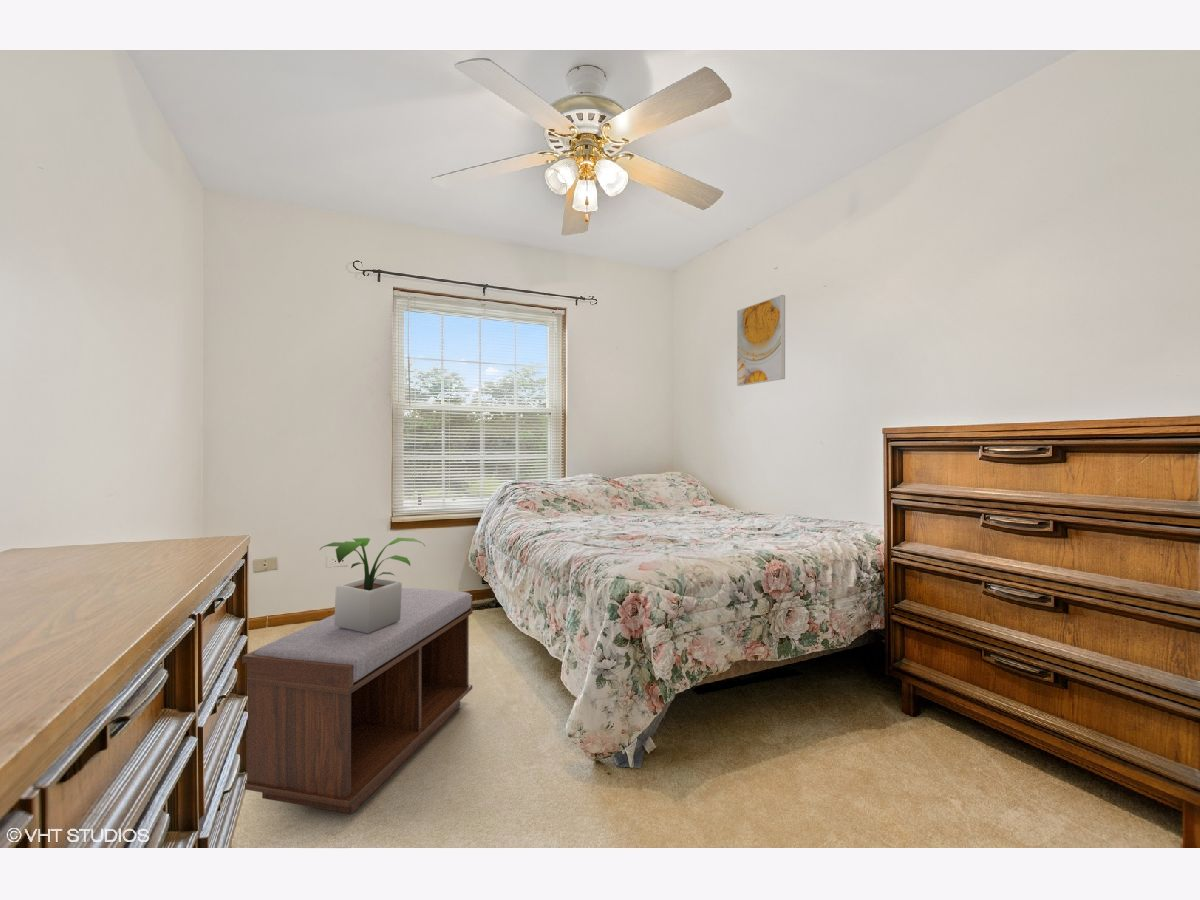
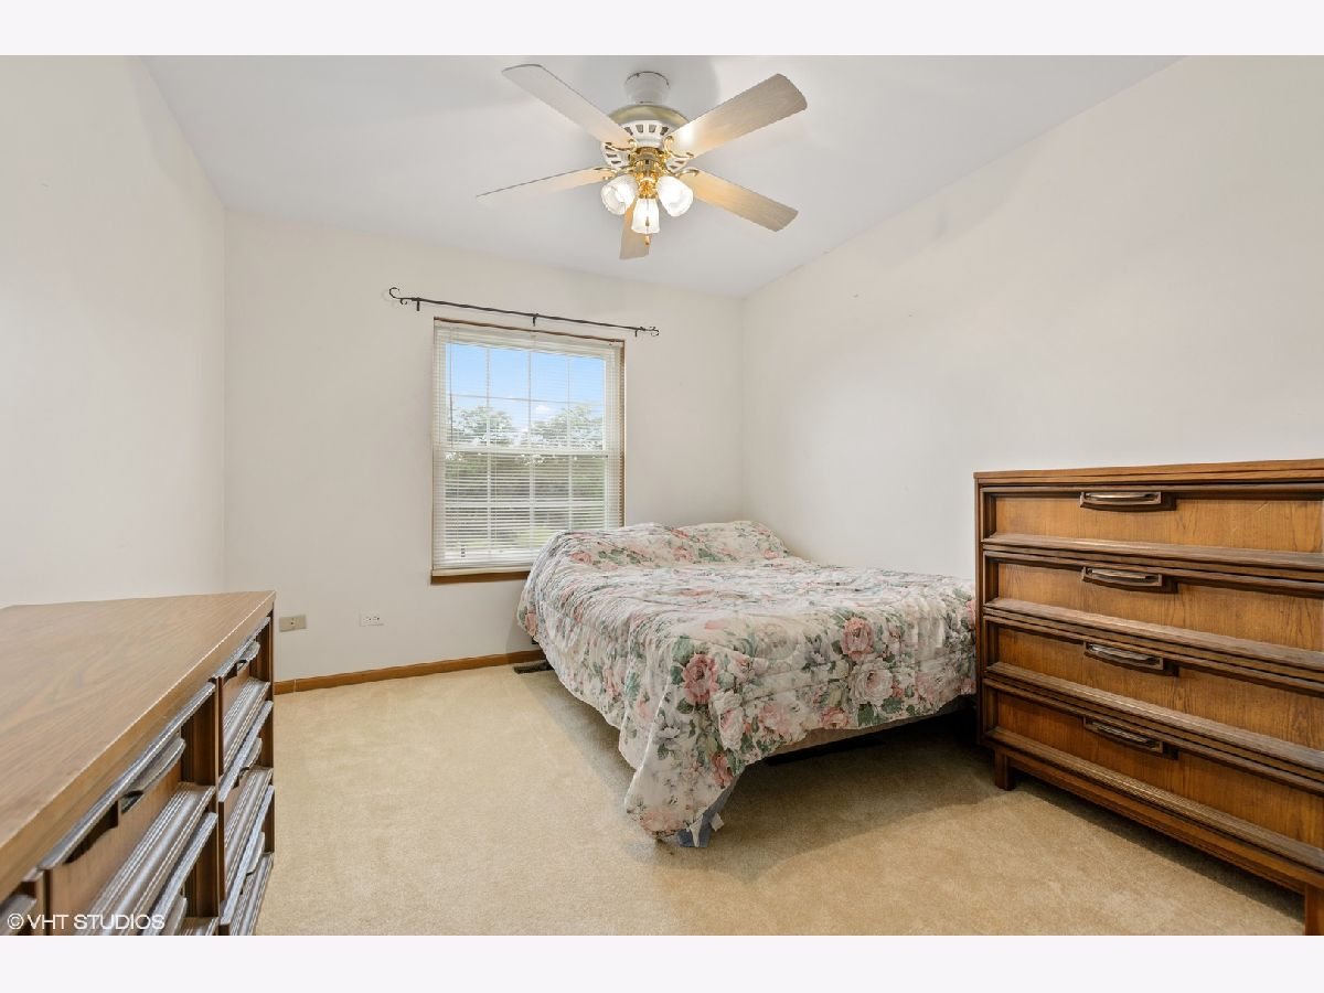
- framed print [736,294,786,387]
- potted plant [319,537,426,634]
- bench [241,587,473,815]
